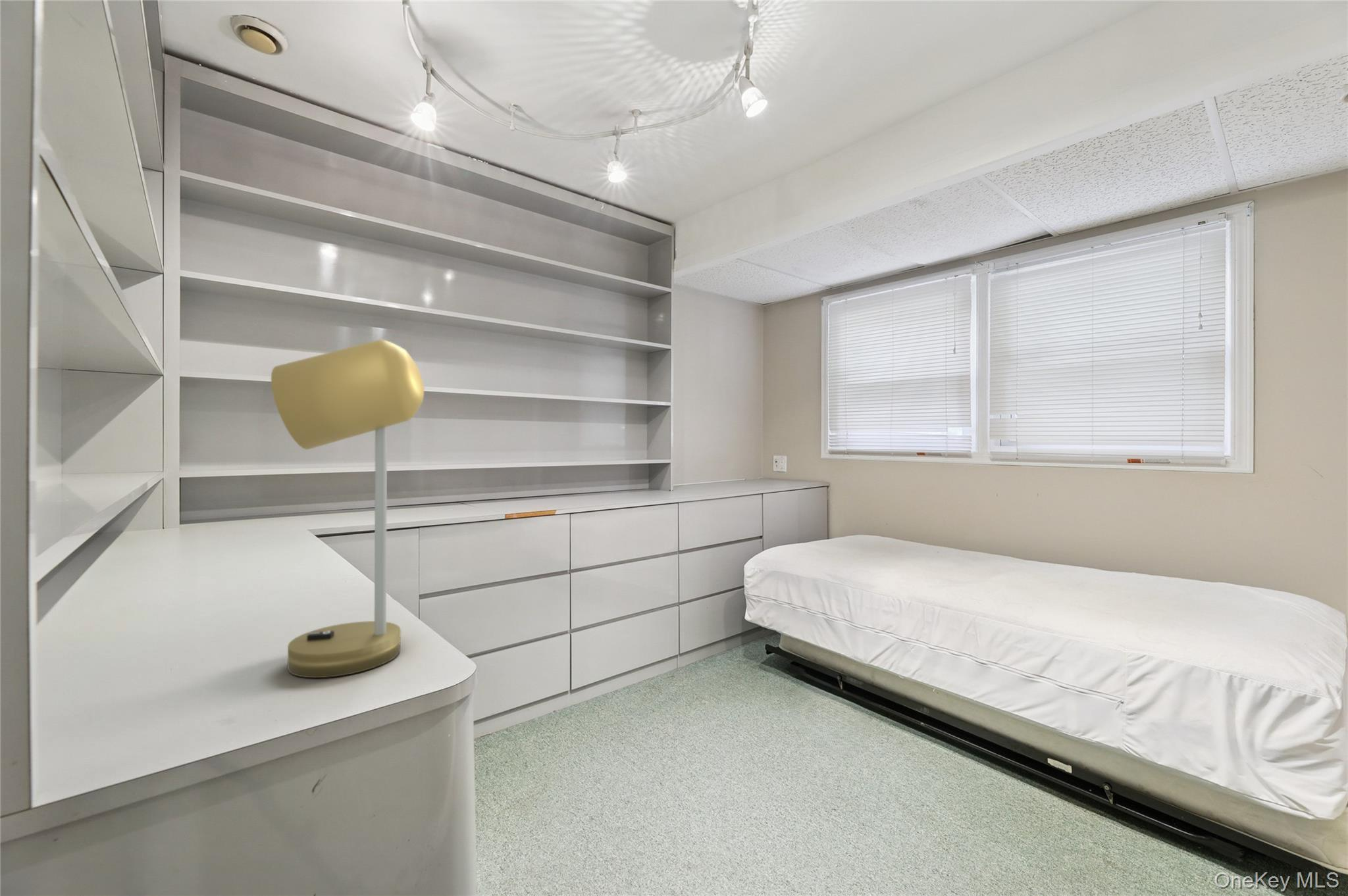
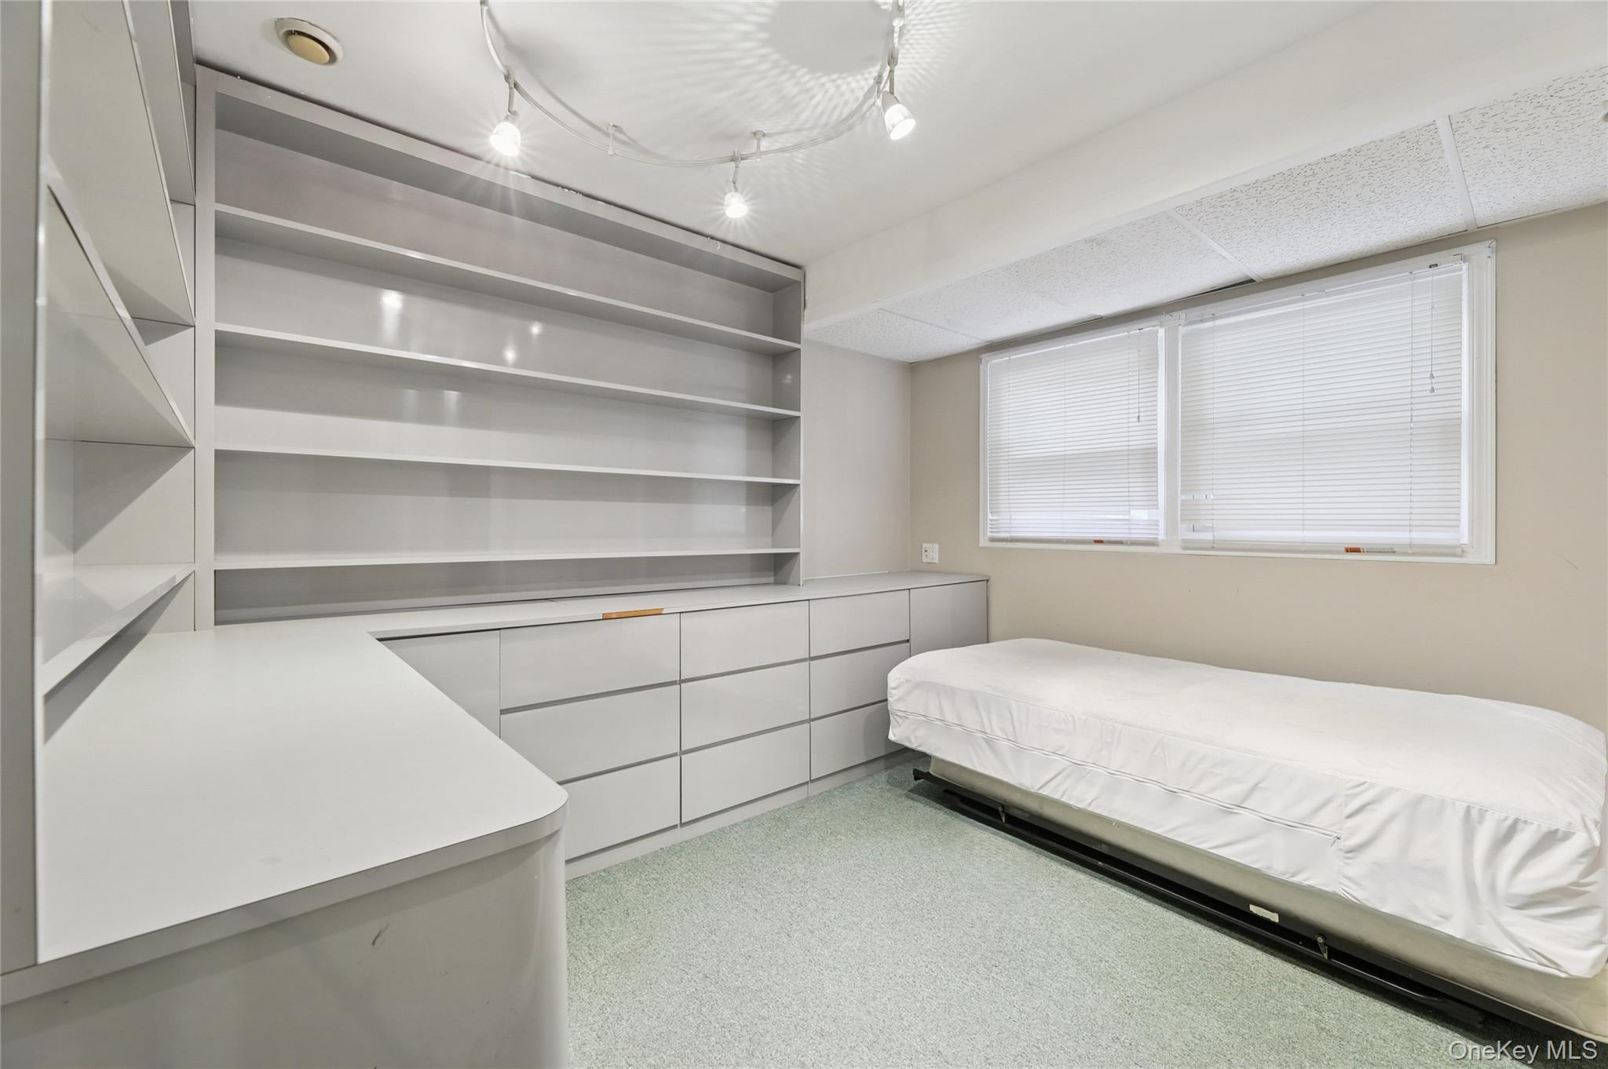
- desk lamp [271,339,425,678]
